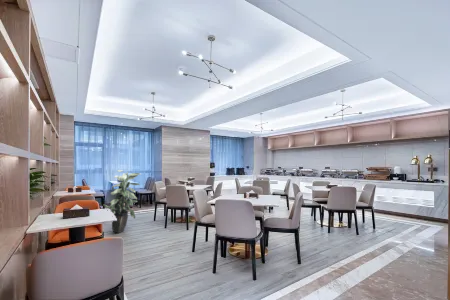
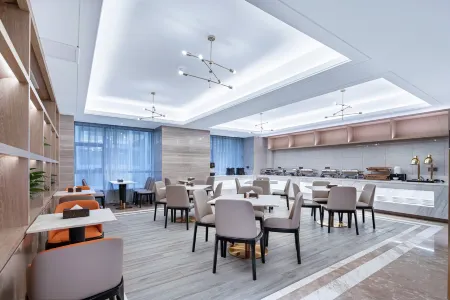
- indoor plant [102,169,142,234]
